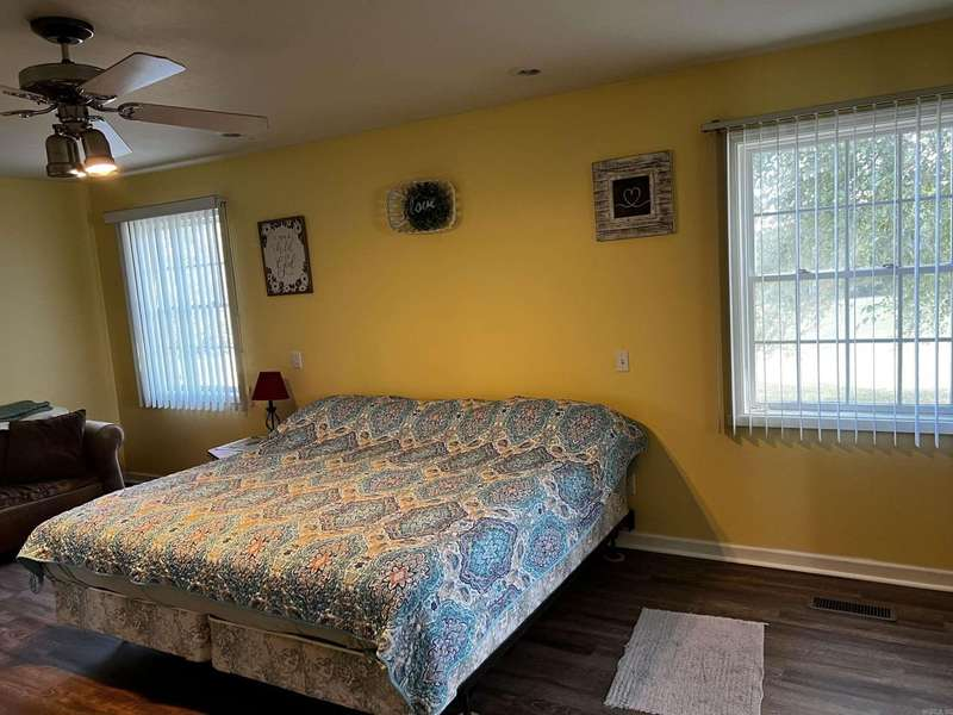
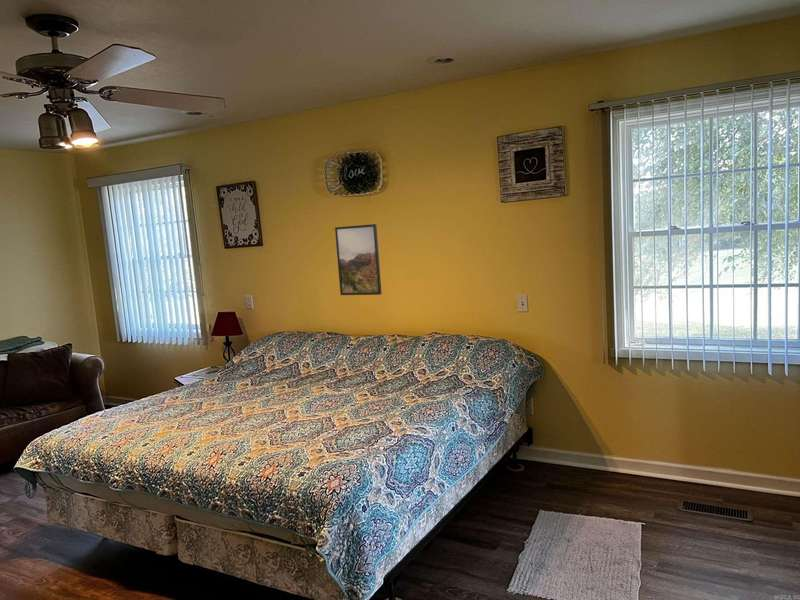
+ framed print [334,223,383,296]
